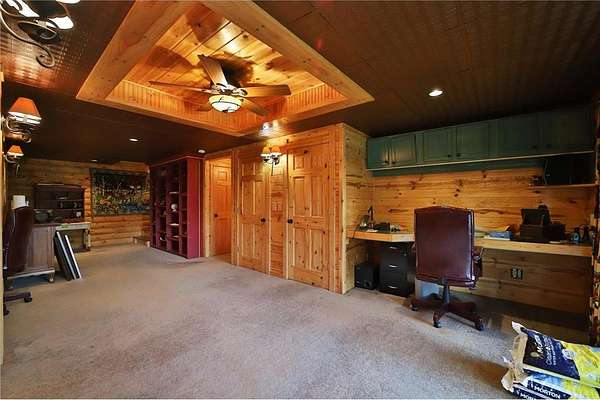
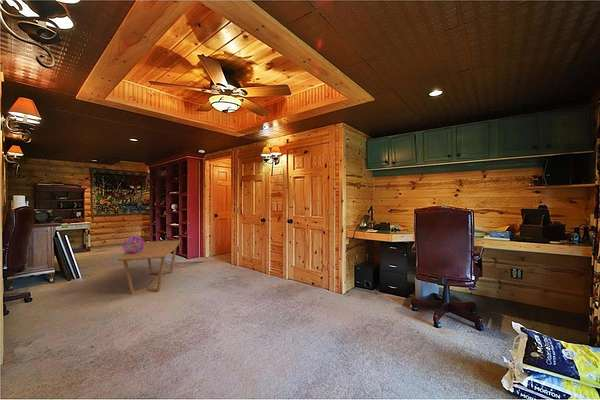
+ decorative sphere [121,235,145,254]
+ coffee table [116,239,181,295]
